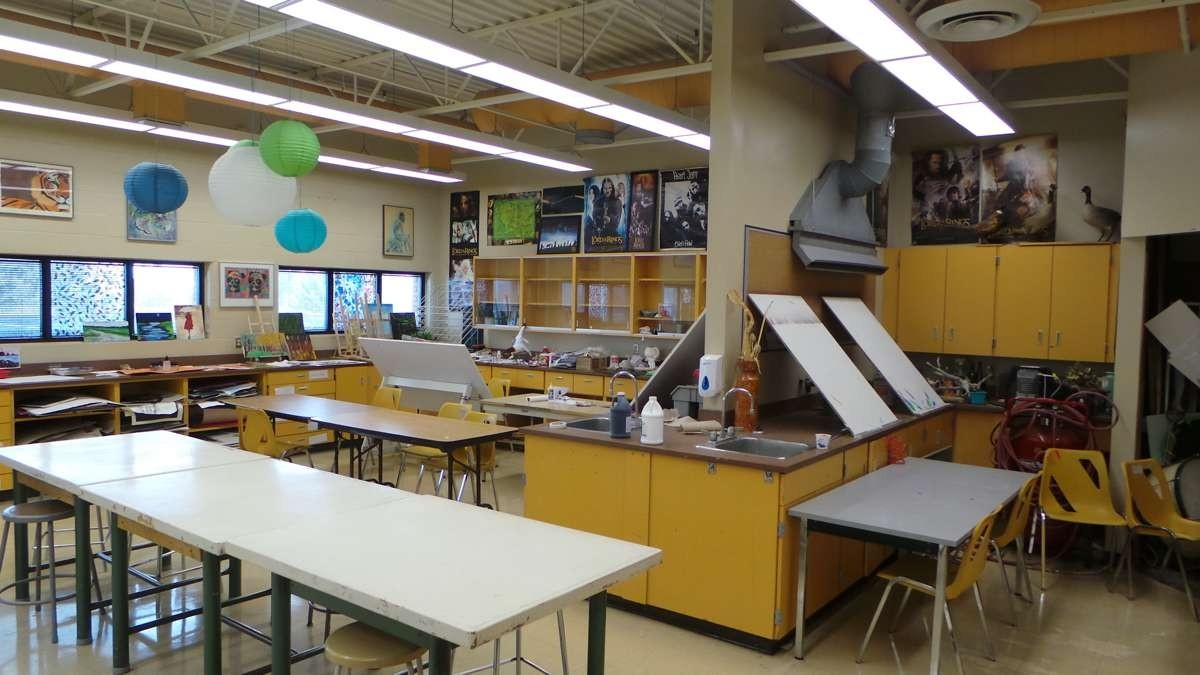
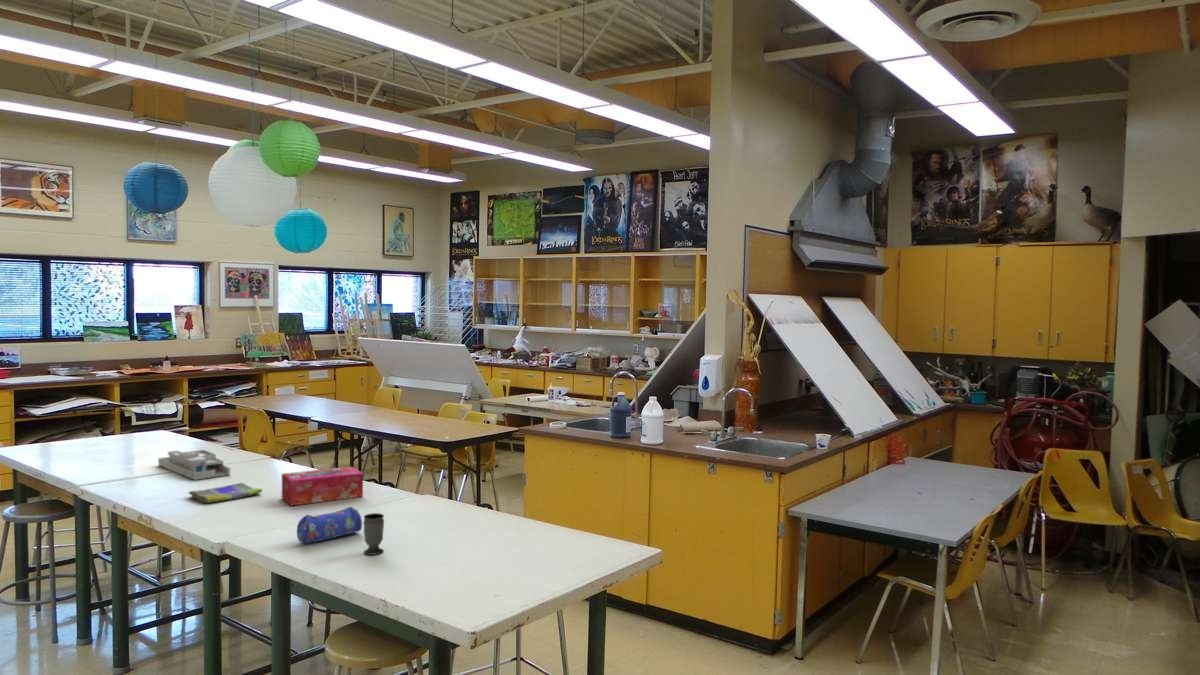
+ cup [362,512,385,556]
+ dish towel [187,482,263,504]
+ pencil case [296,506,363,544]
+ tissue box [281,466,364,507]
+ desk organizer [157,449,231,481]
